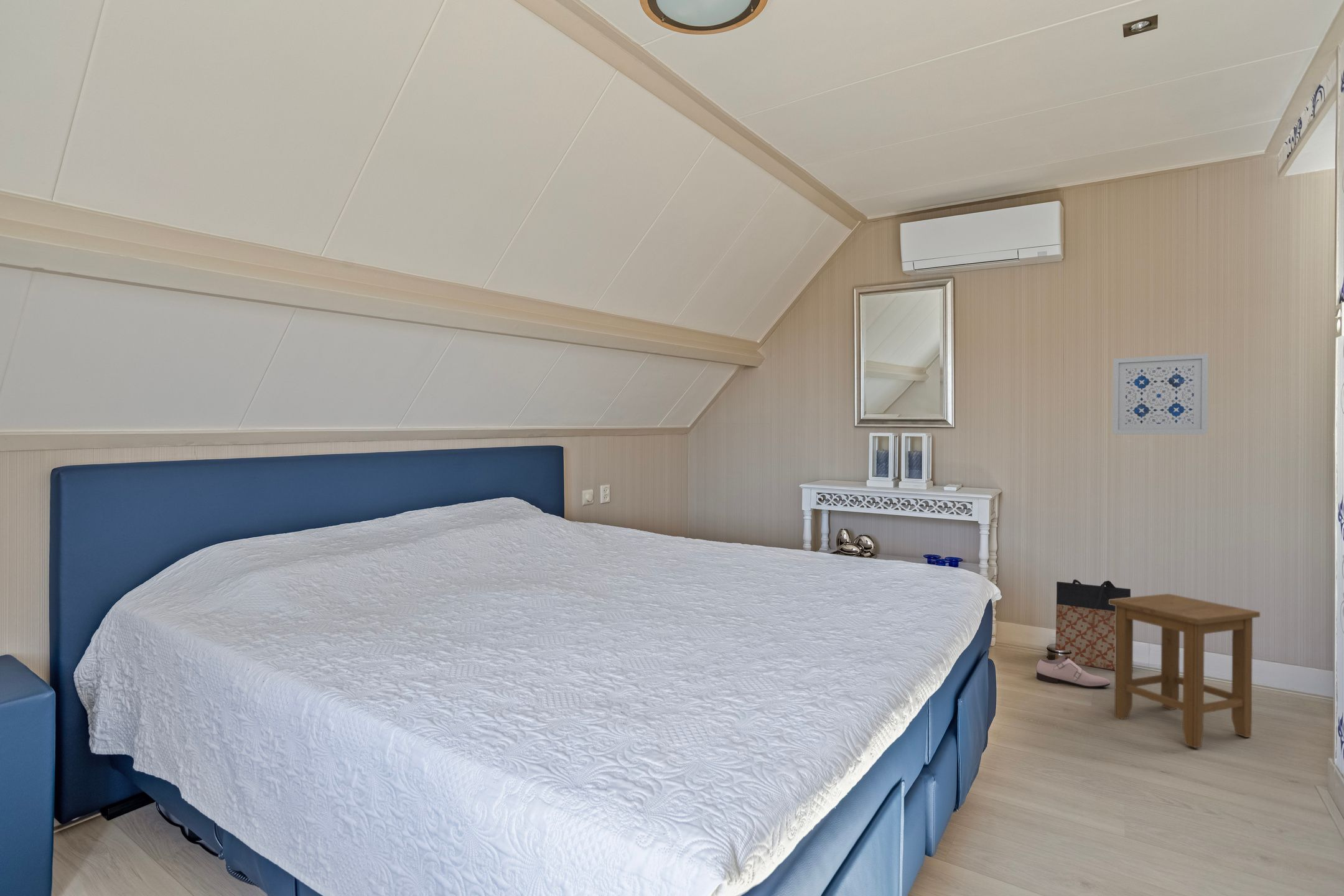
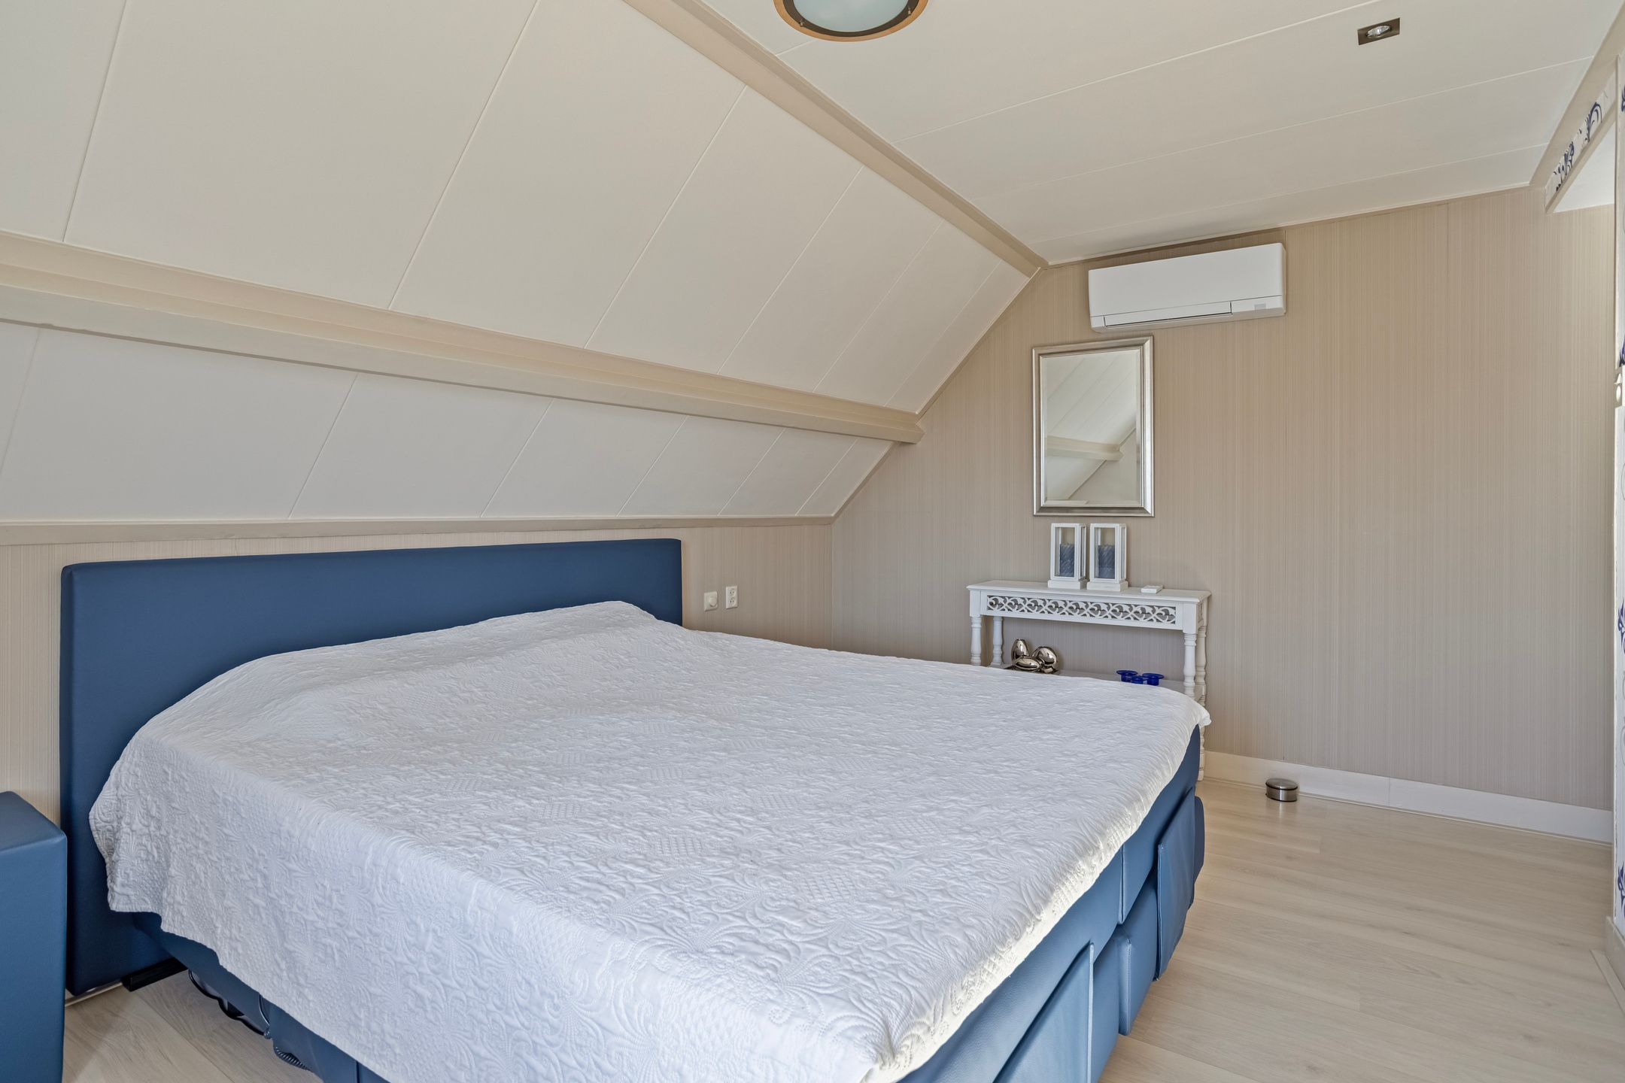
- stool [1109,593,1261,749]
- bag [1055,579,1131,671]
- shoe [1035,657,1111,688]
- wall art [1112,353,1209,435]
